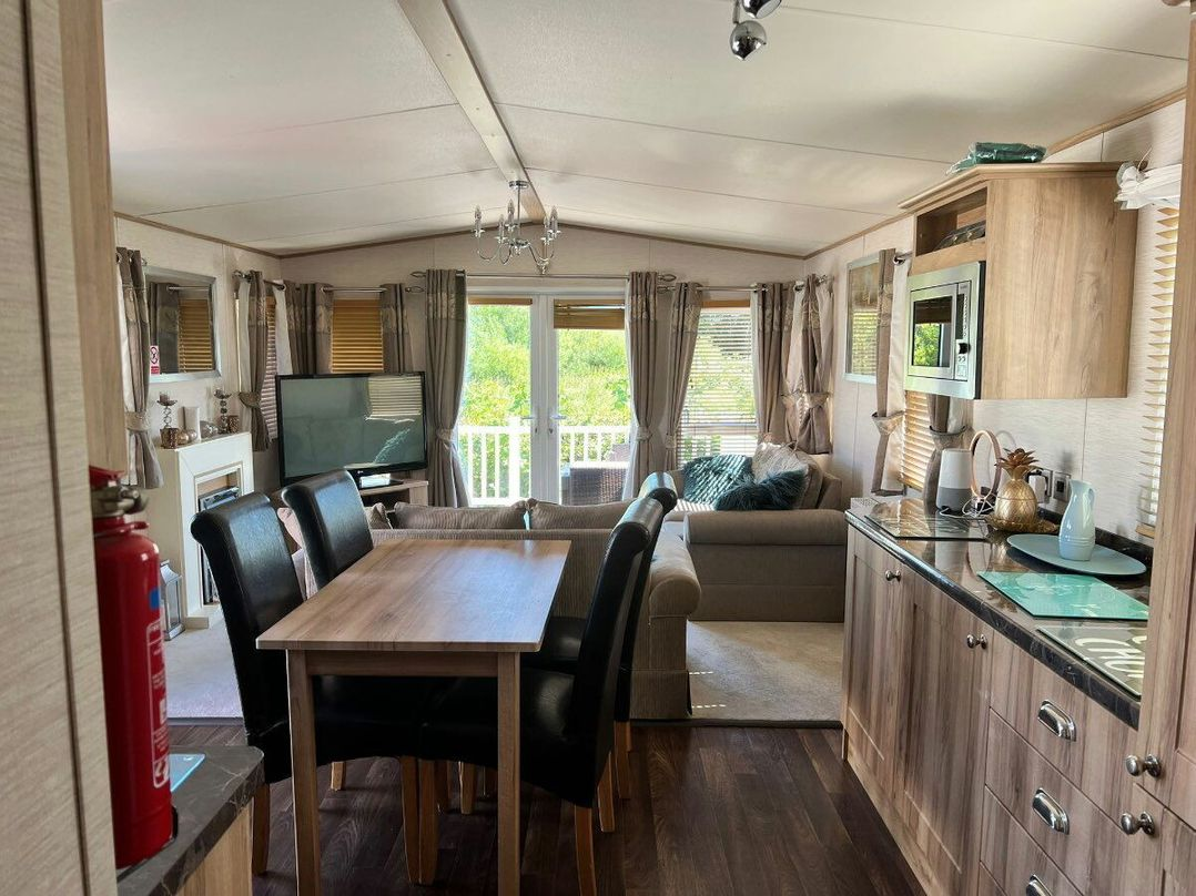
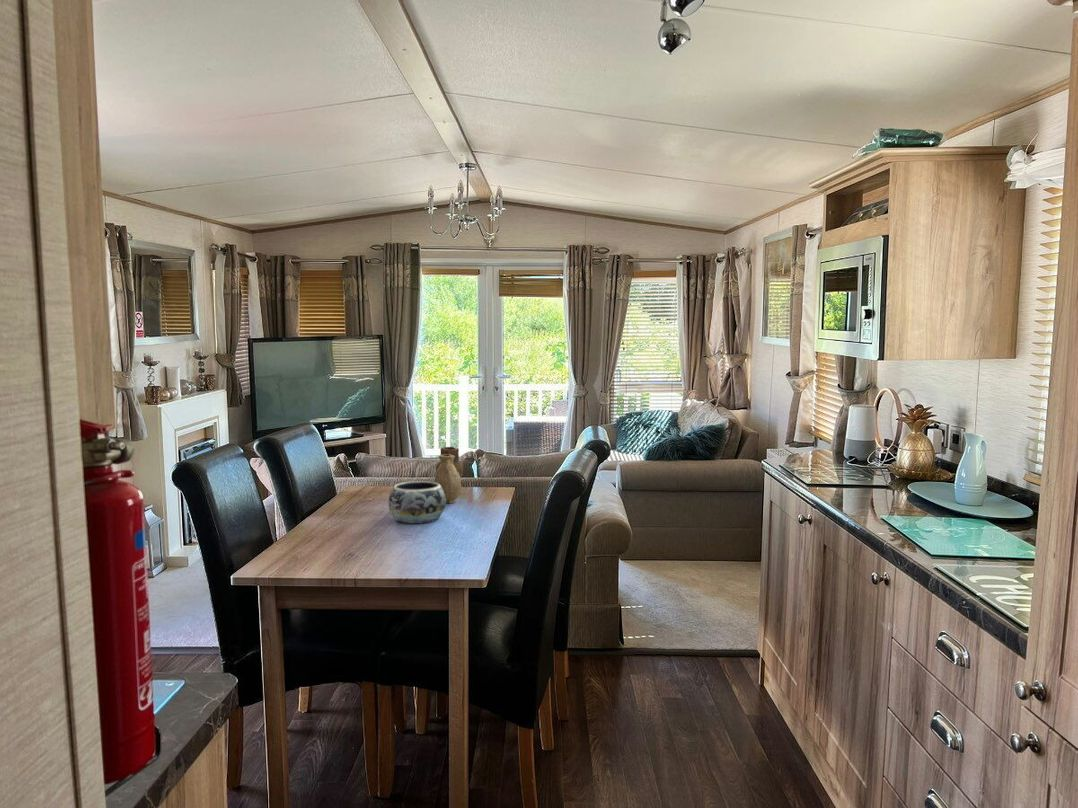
+ vase [433,446,464,504]
+ decorative bowl [387,480,447,525]
